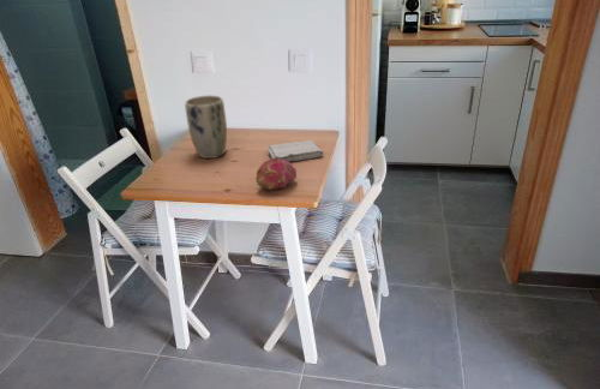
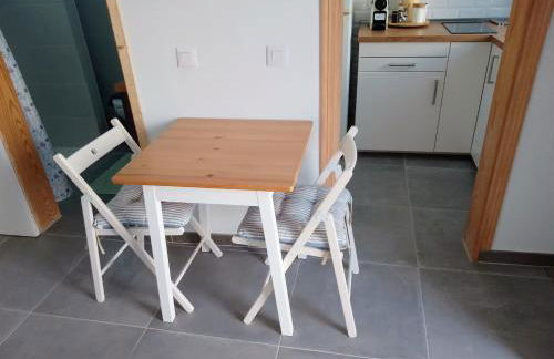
- fruit [254,158,298,191]
- plant pot [184,94,228,160]
- washcloth [266,139,324,162]
